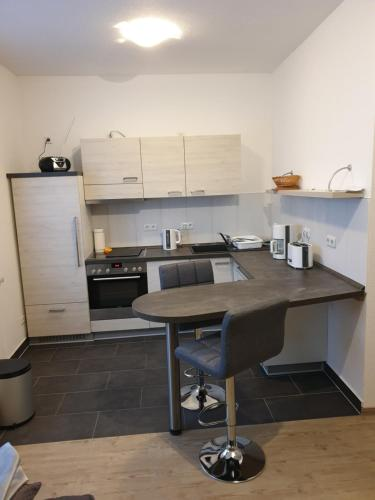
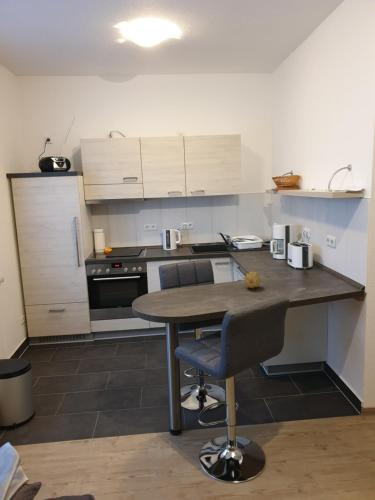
+ fruit [243,270,262,290]
